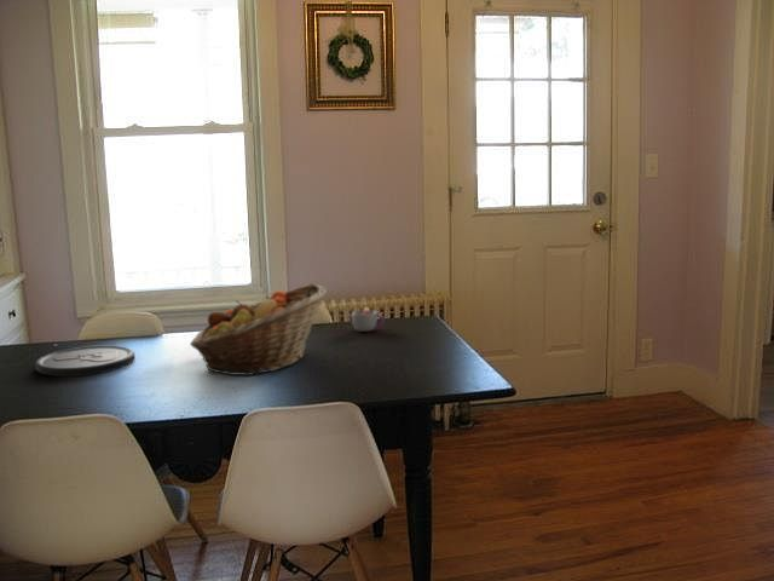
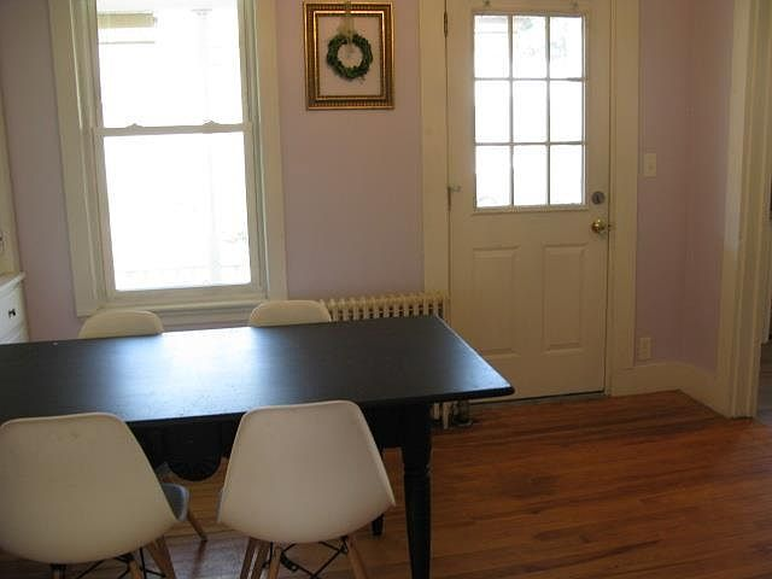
- mug [351,306,385,333]
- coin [34,345,135,378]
- fruit basket [189,282,328,376]
